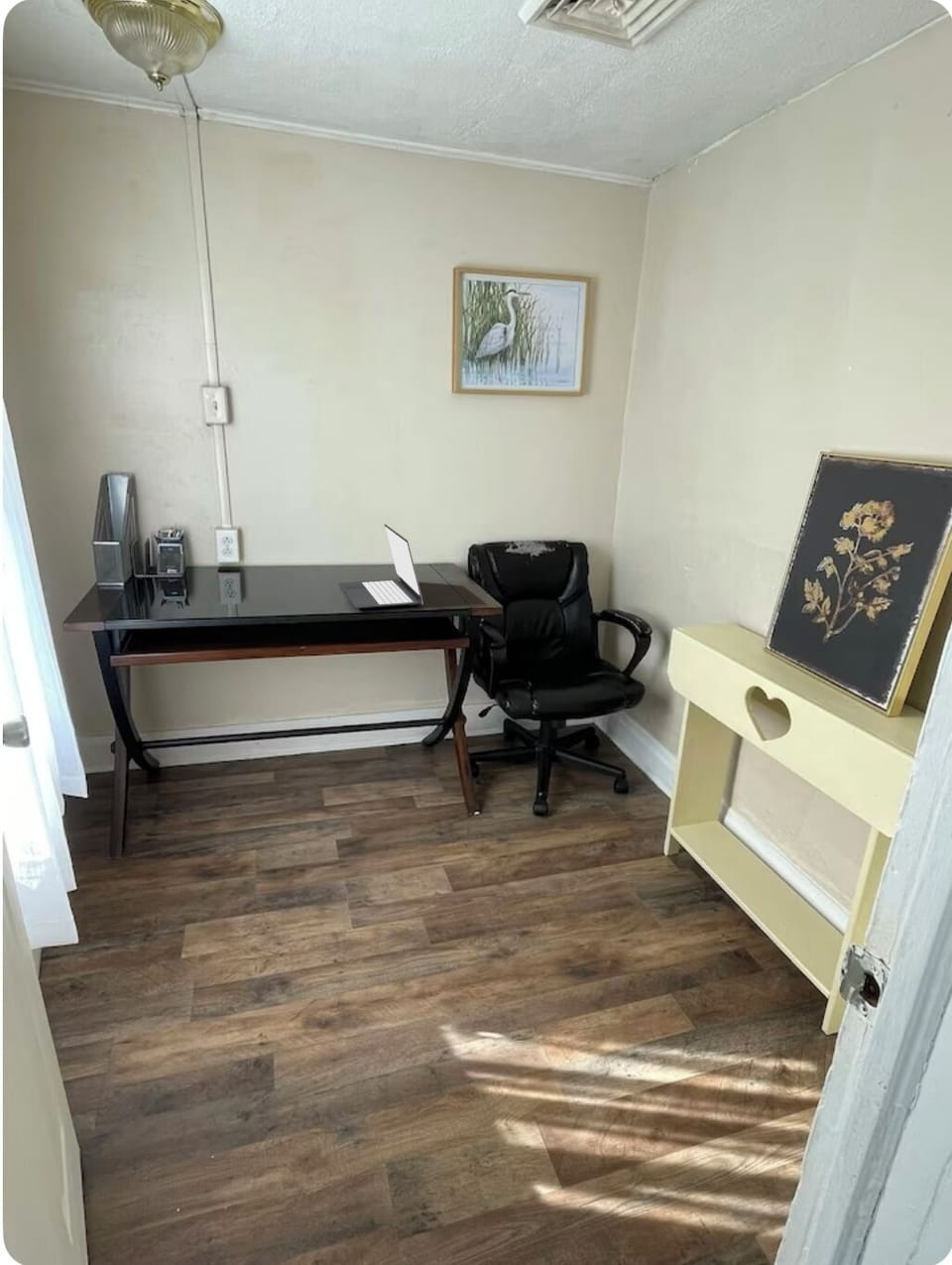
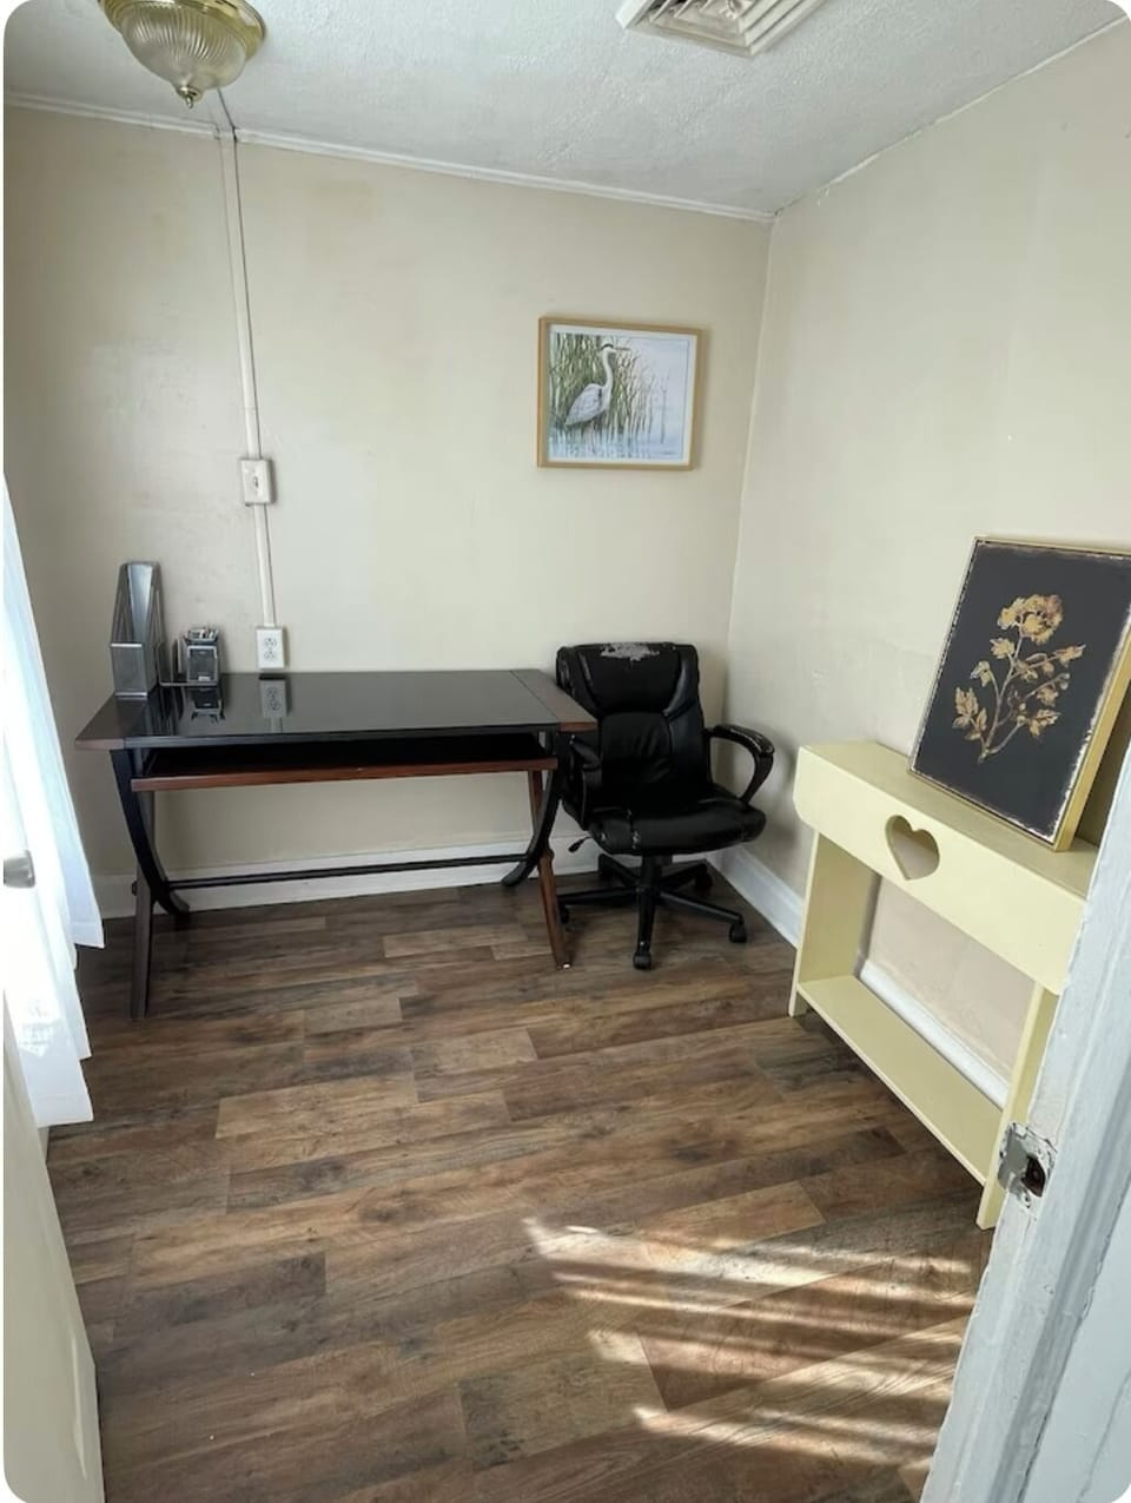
- laptop [338,523,424,609]
